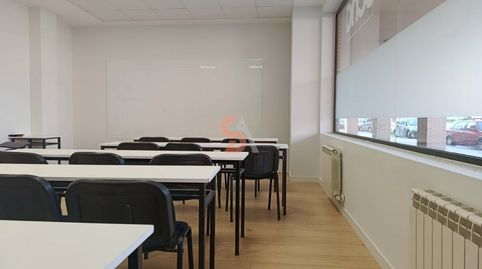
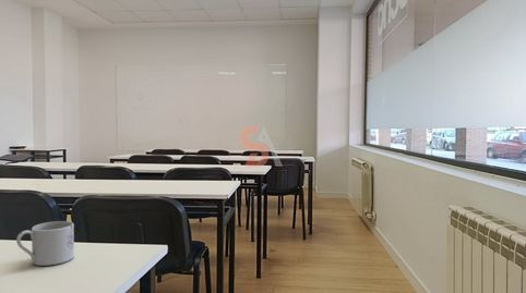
+ mug [15,220,75,267]
